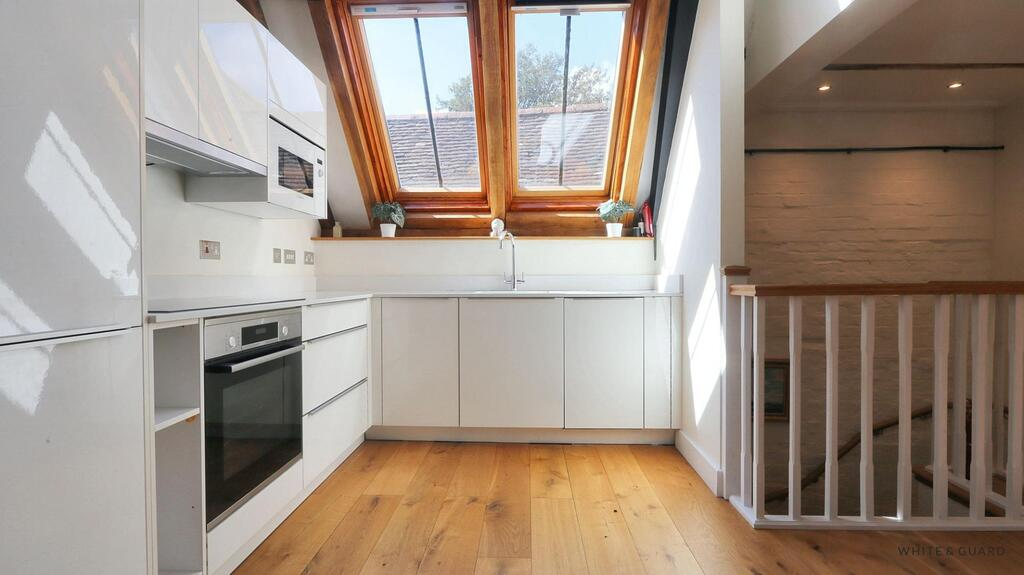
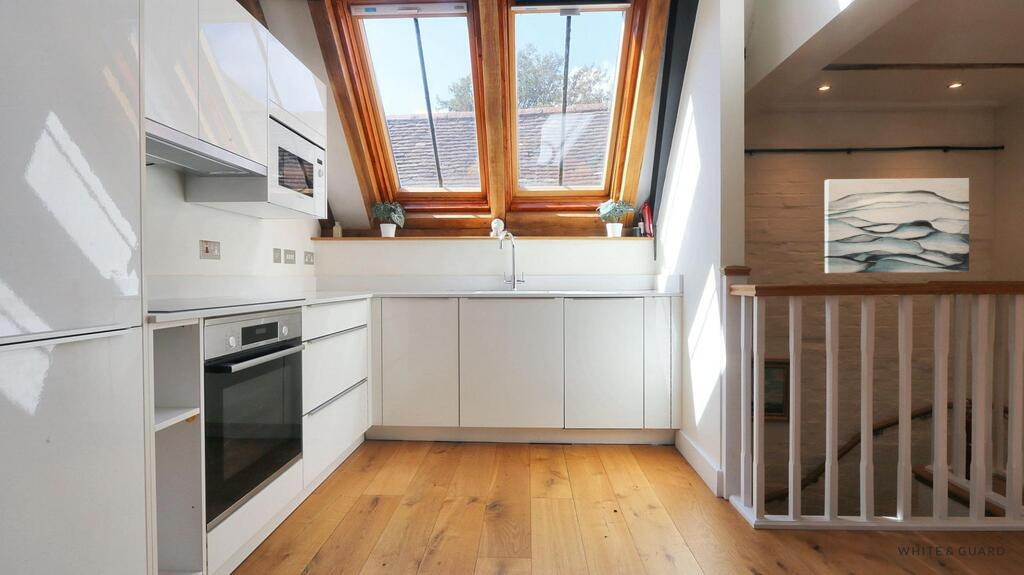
+ wall art [824,177,970,274]
